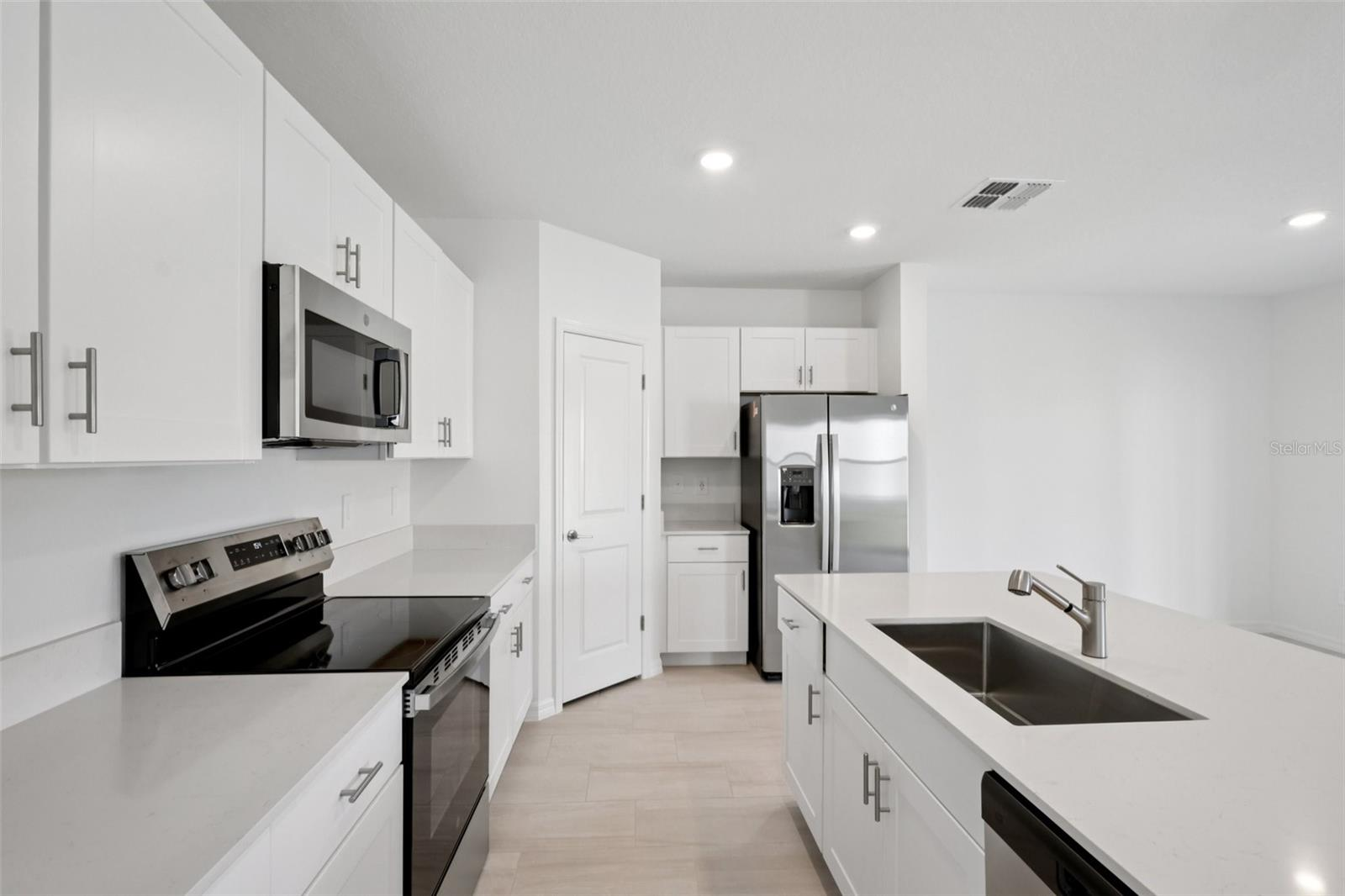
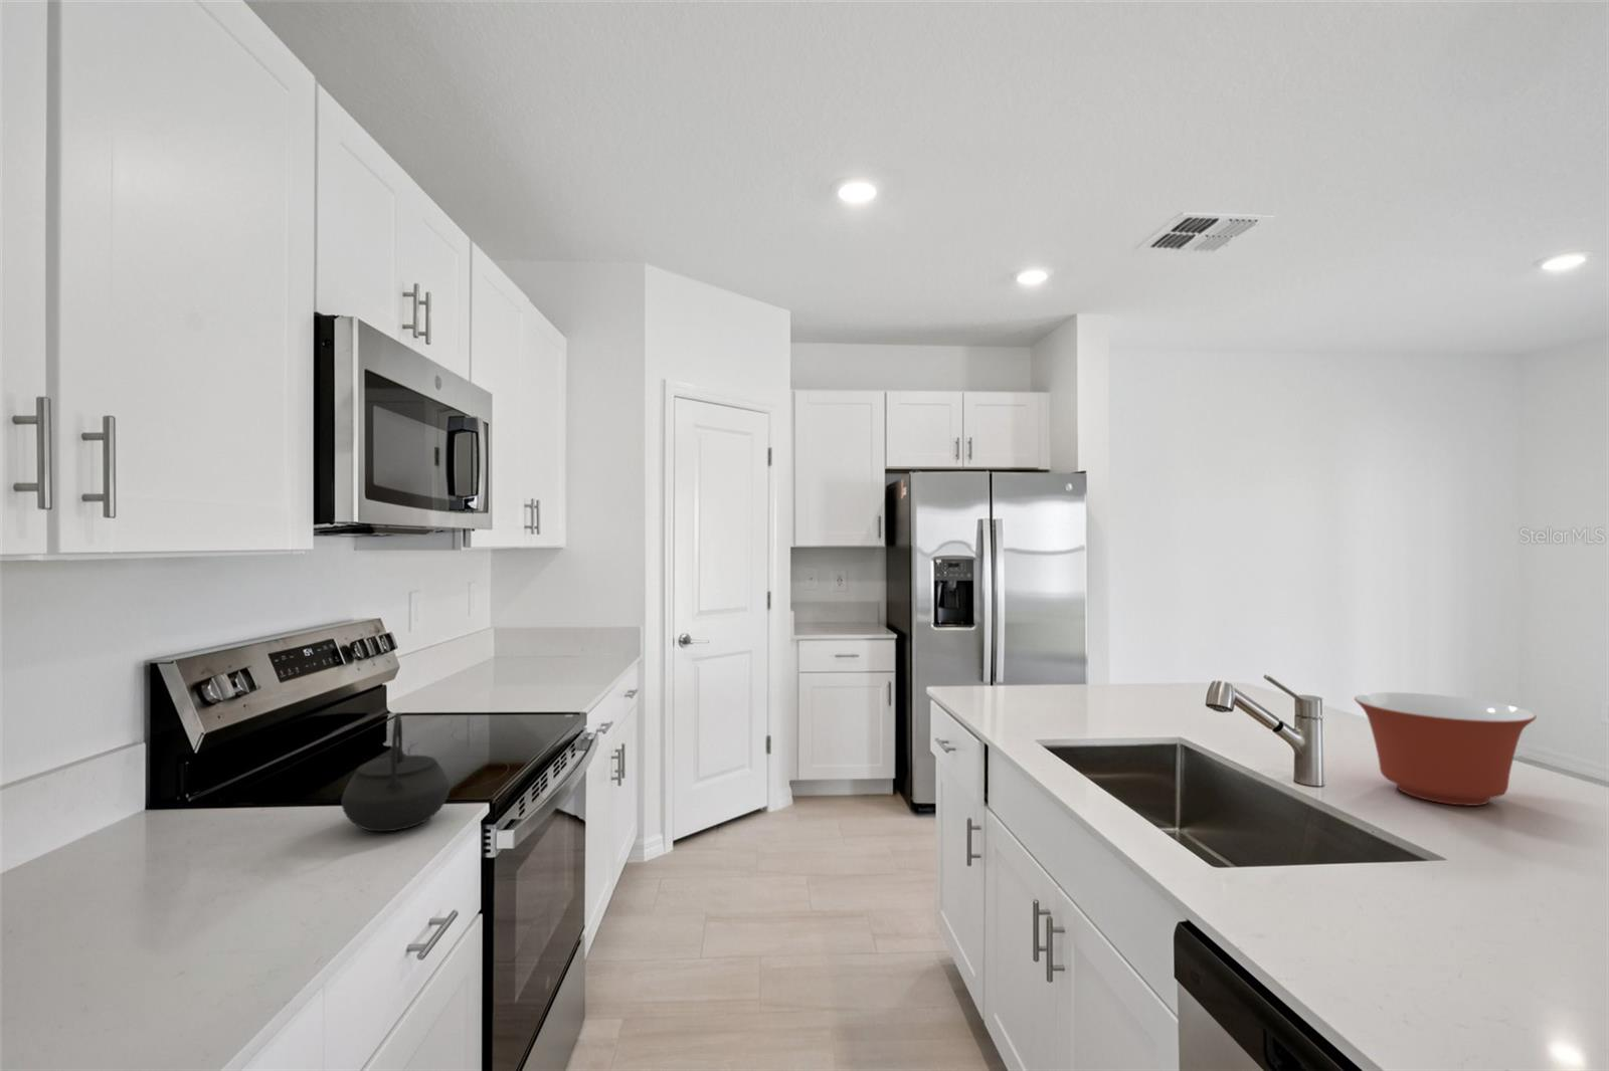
+ kettle [341,711,451,832]
+ mixing bowl [1353,691,1537,807]
